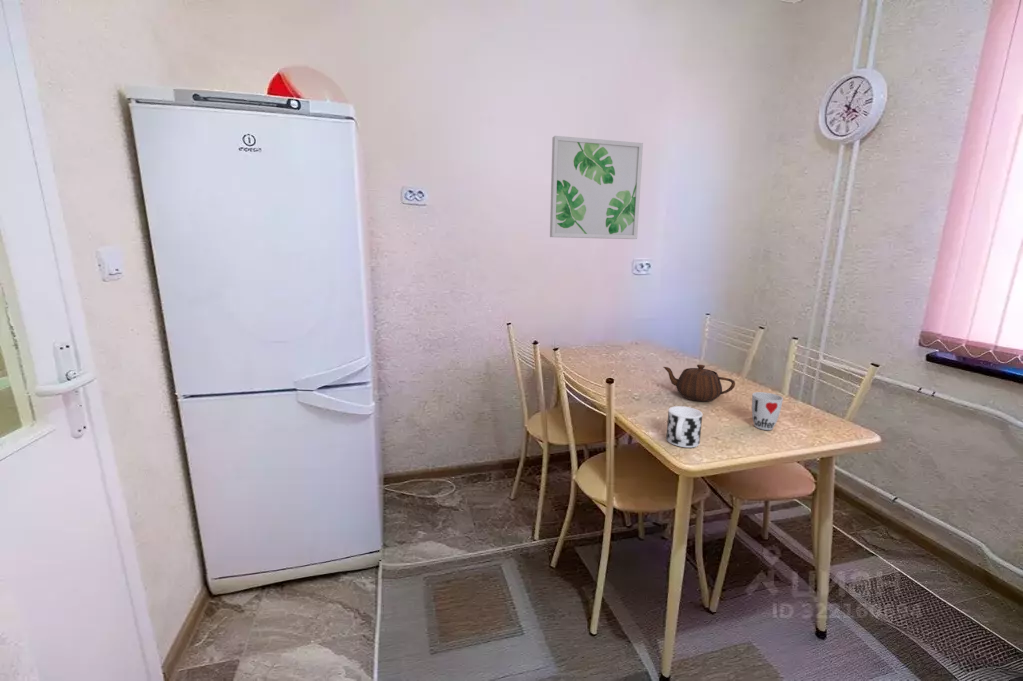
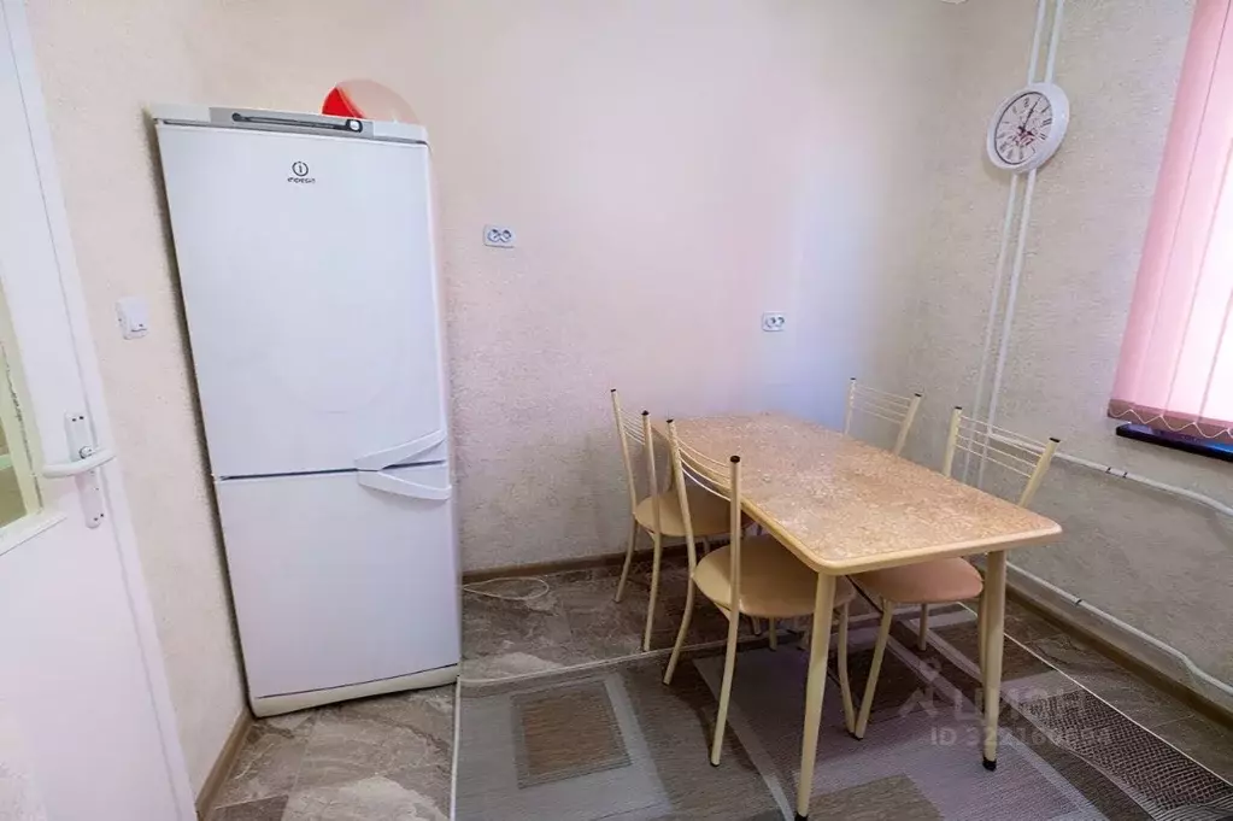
- teapot [662,364,736,402]
- cup [665,405,703,449]
- cup [751,391,784,431]
- wall art [549,135,644,240]
